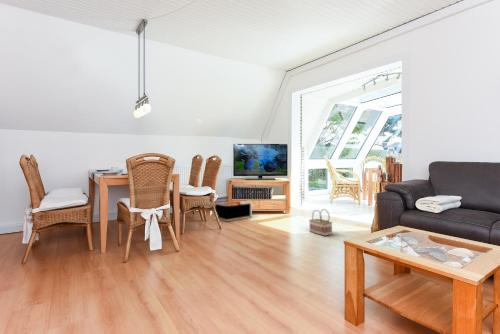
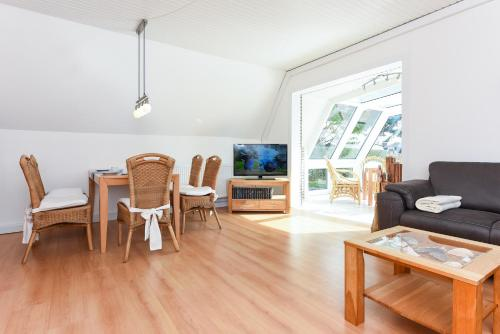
- storage bin [214,200,253,222]
- basket [309,208,333,237]
